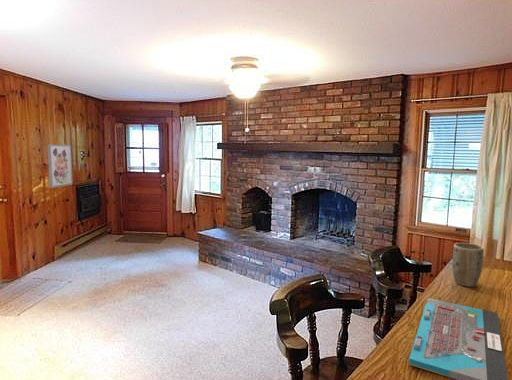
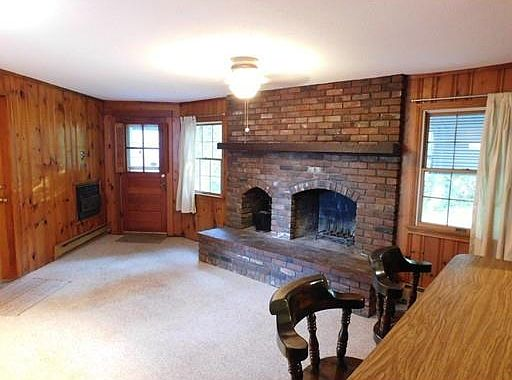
- wall art [46,143,73,189]
- plant pot [451,242,485,288]
- board game [408,297,509,380]
